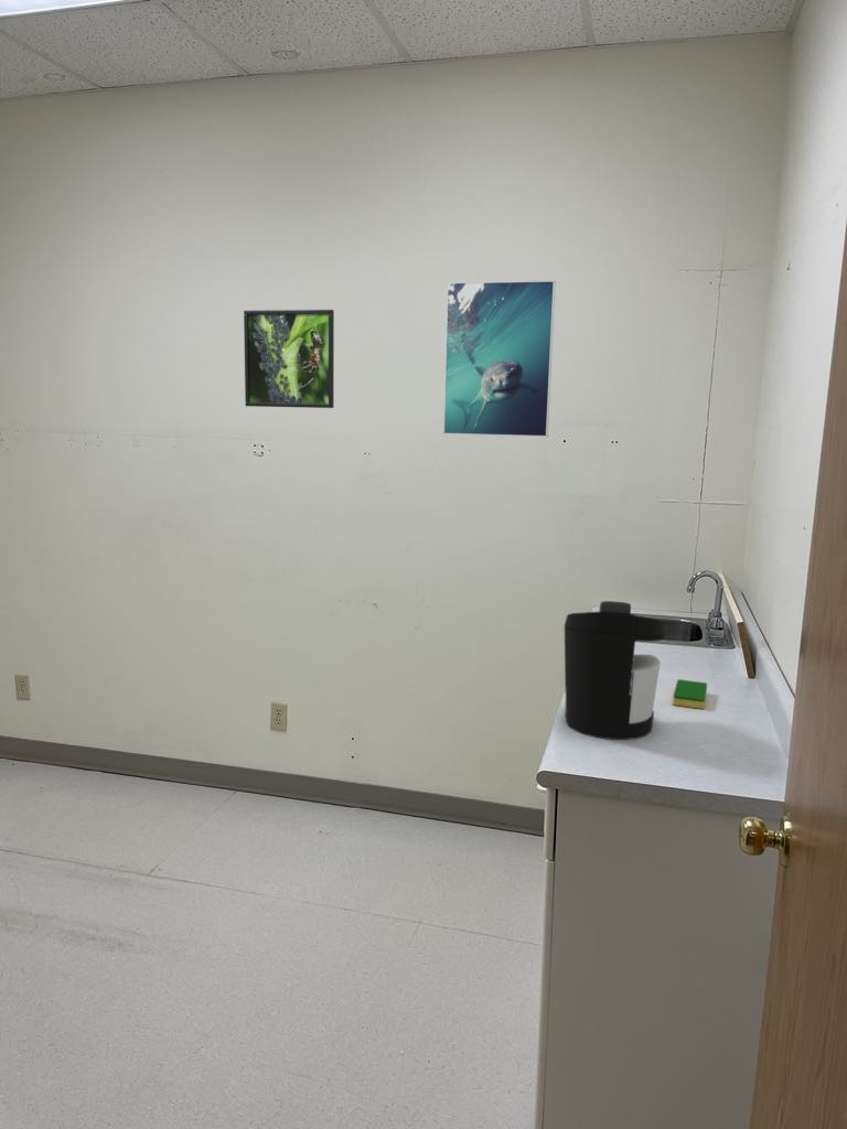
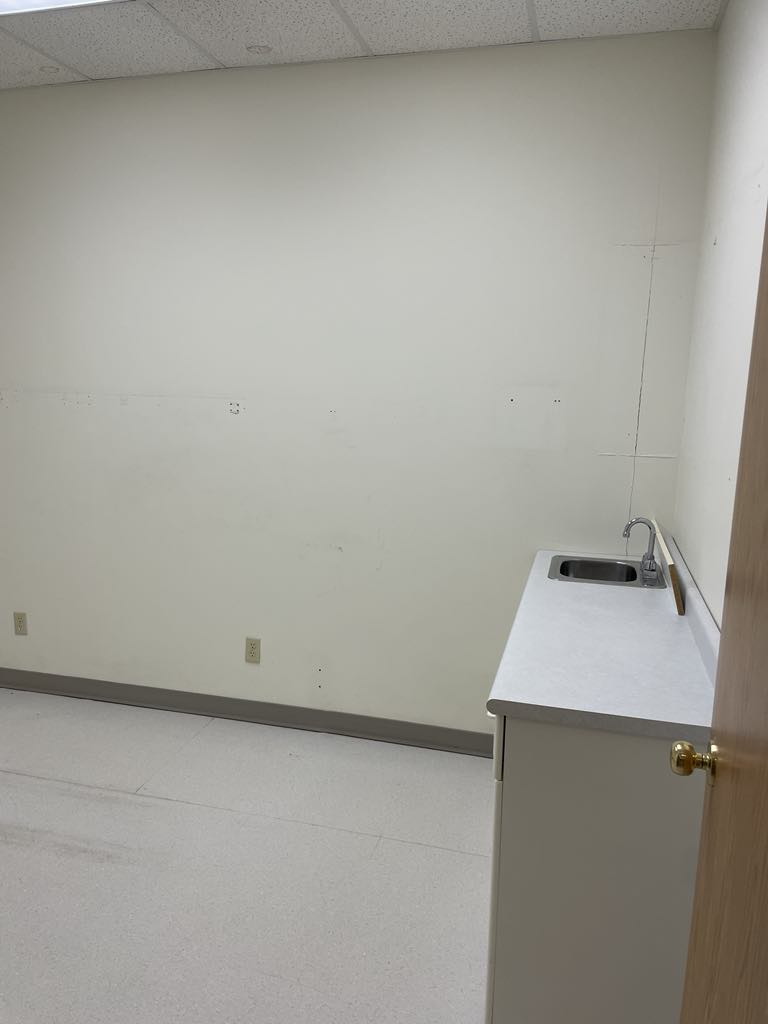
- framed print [442,279,557,438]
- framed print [243,309,335,409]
- dish sponge [672,678,708,710]
- coffee maker [564,600,666,741]
